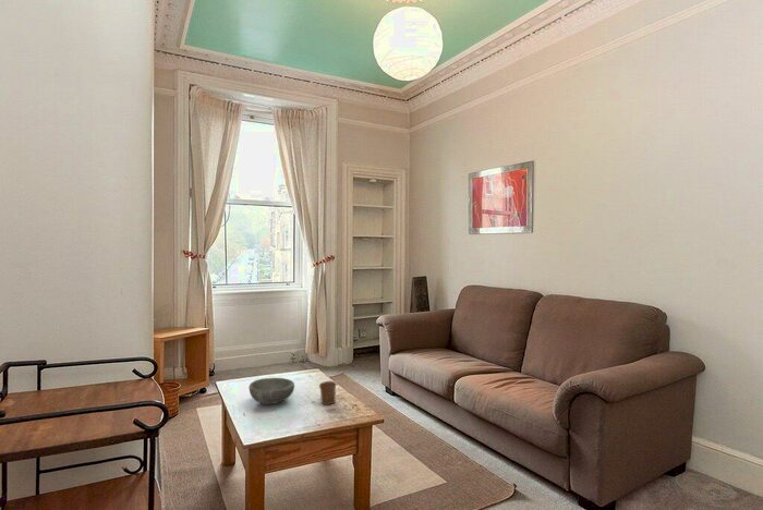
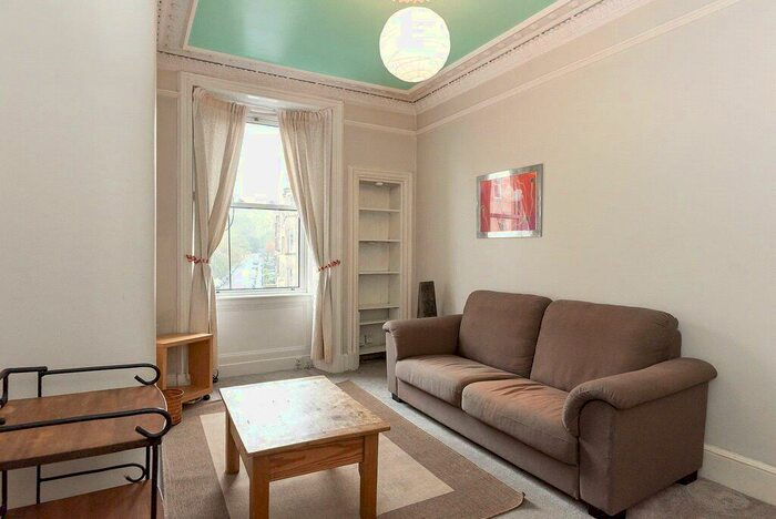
- mug [318,380,338,405]
- bowl [247,377,295,405]
